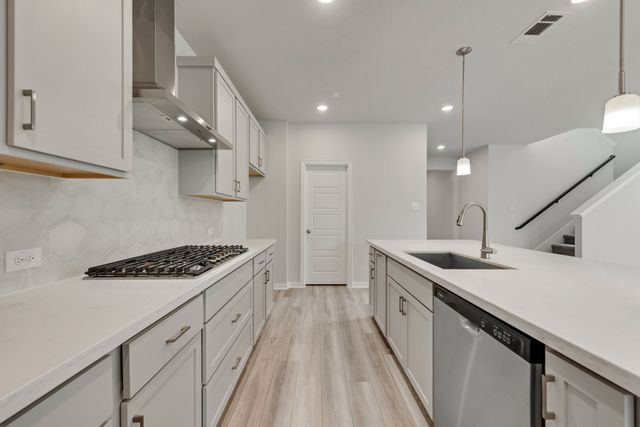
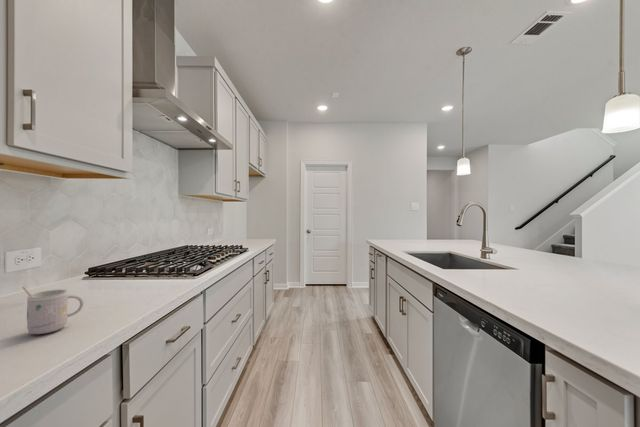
+ mug [21,286,84,335]
